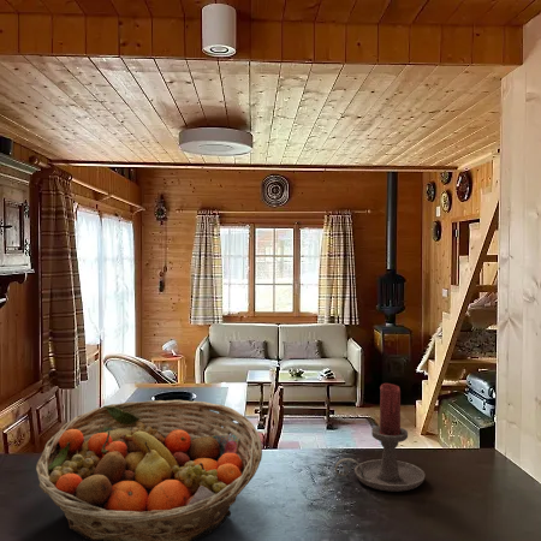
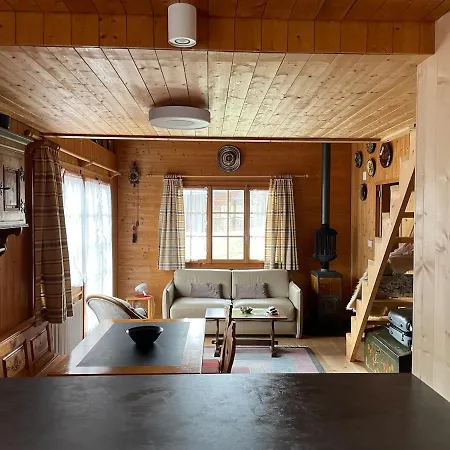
- candle holder [334,382,426,493]
- fruit basket [35,399,263,541]
